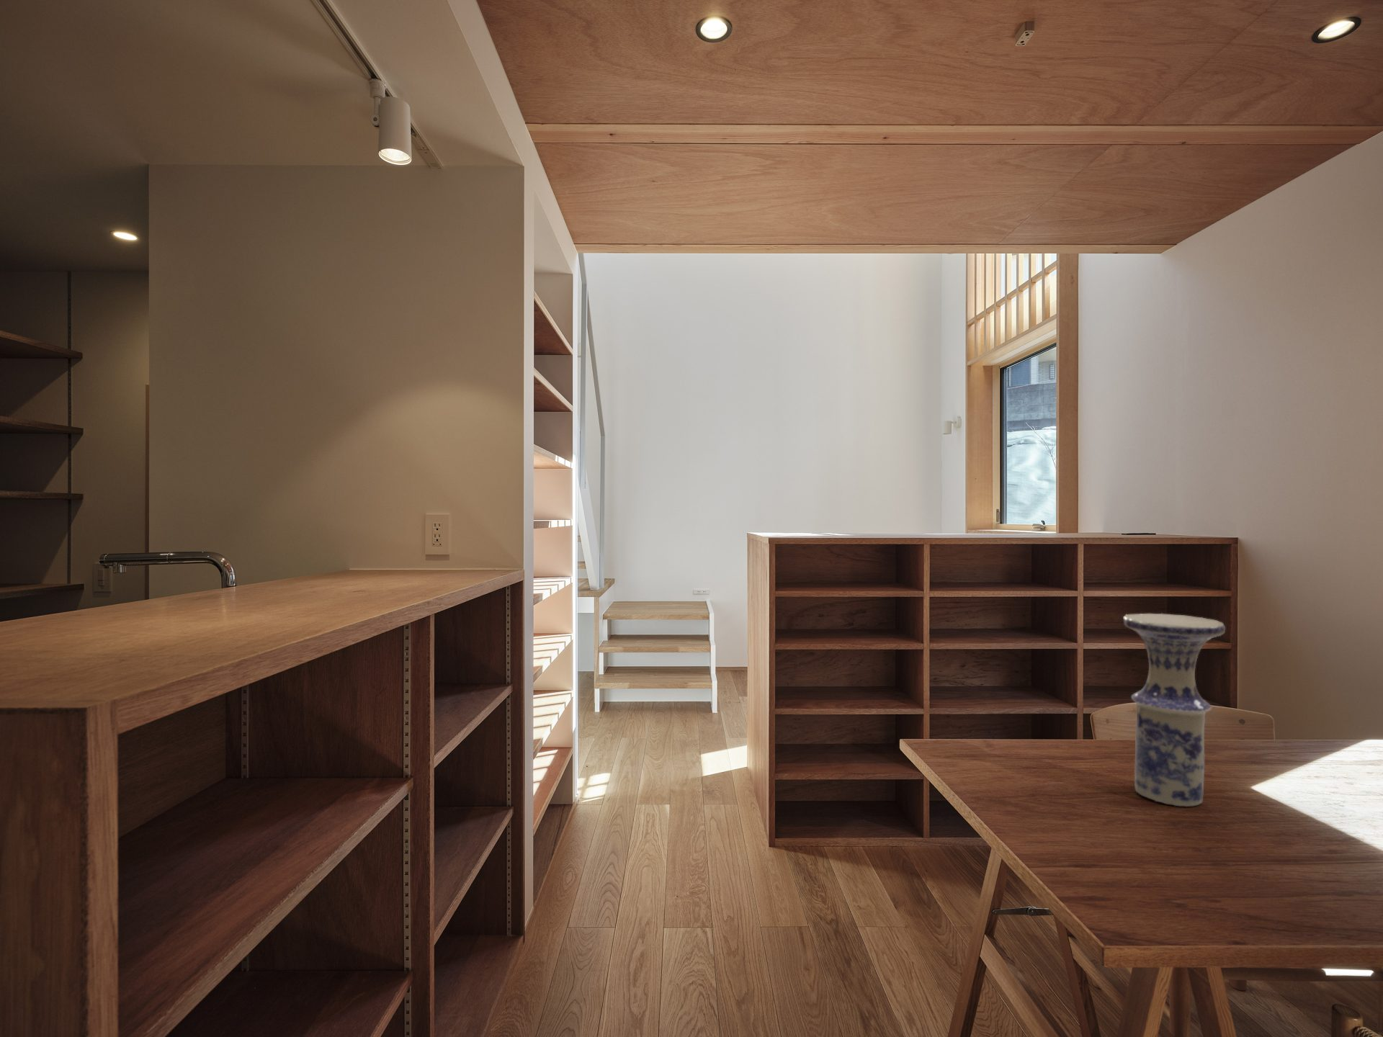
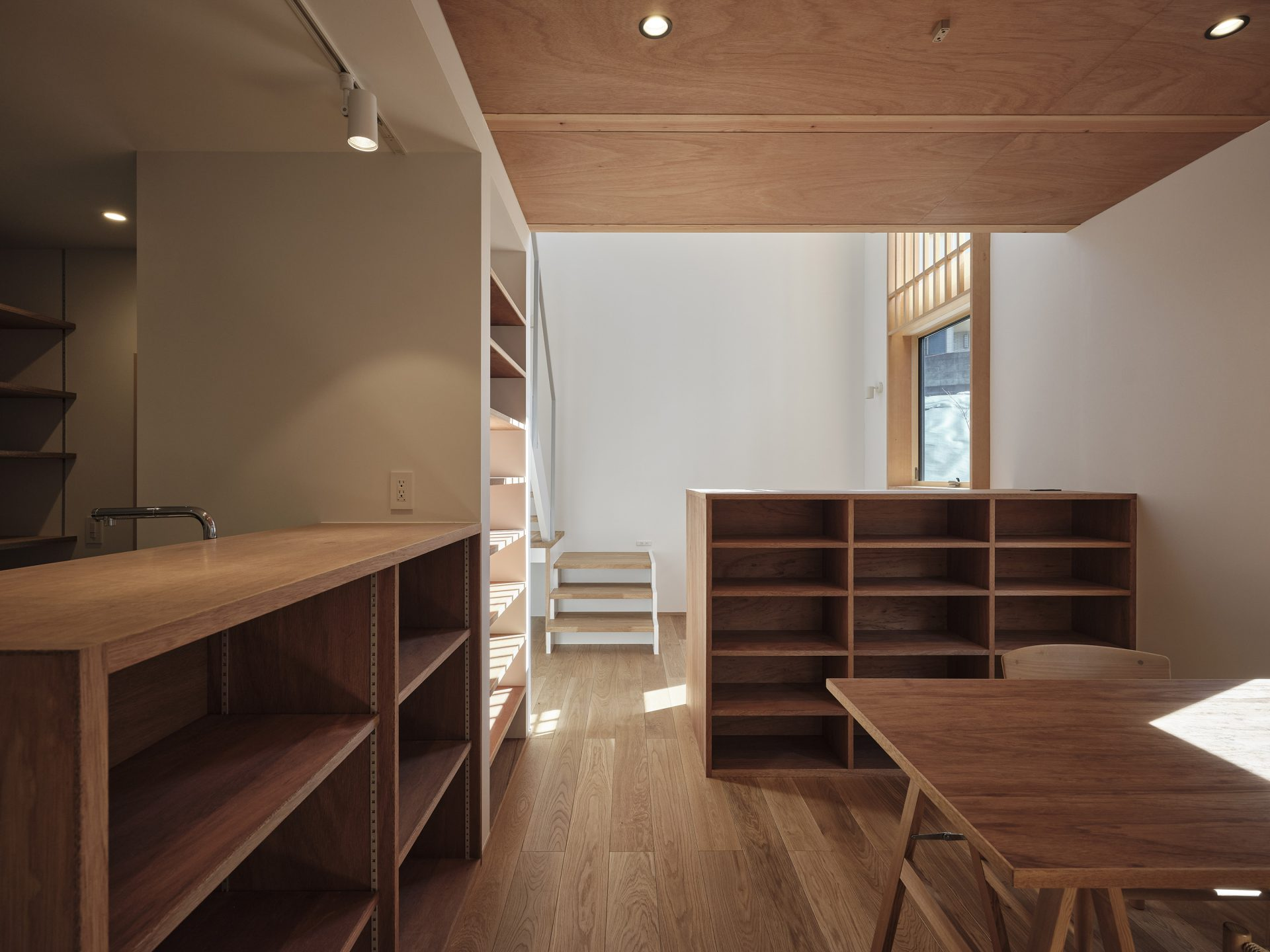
- vase [1123,613,1226,807]
